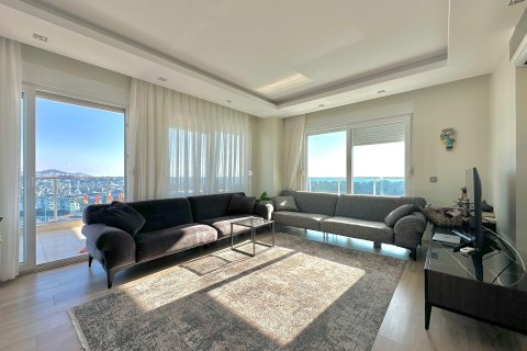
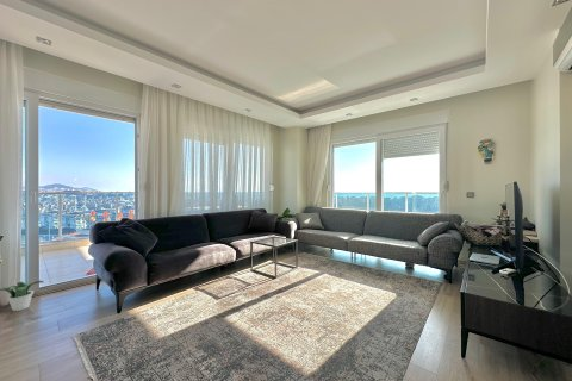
+ potted plant [0,280,44,312]
